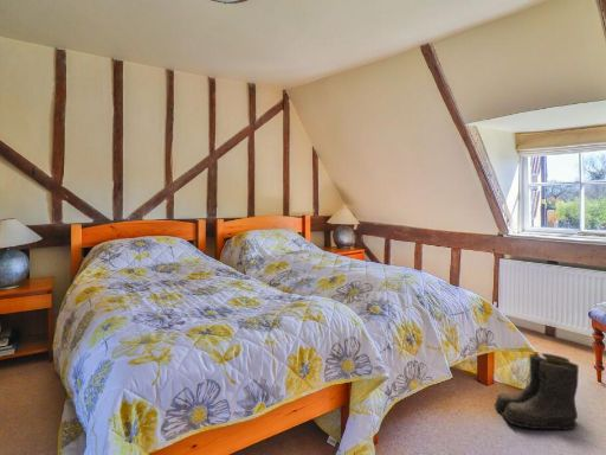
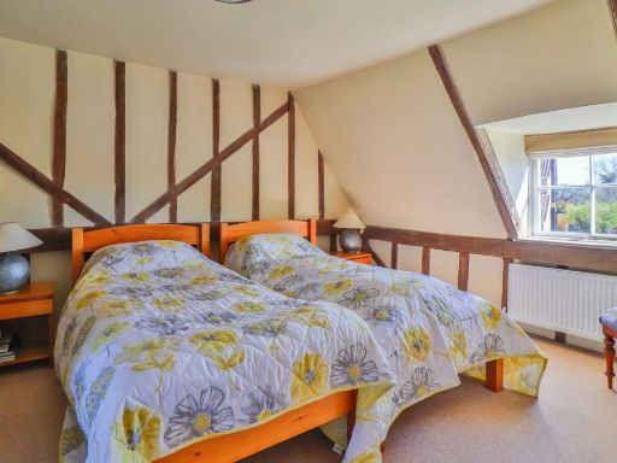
- boots [492,352,580,430]
